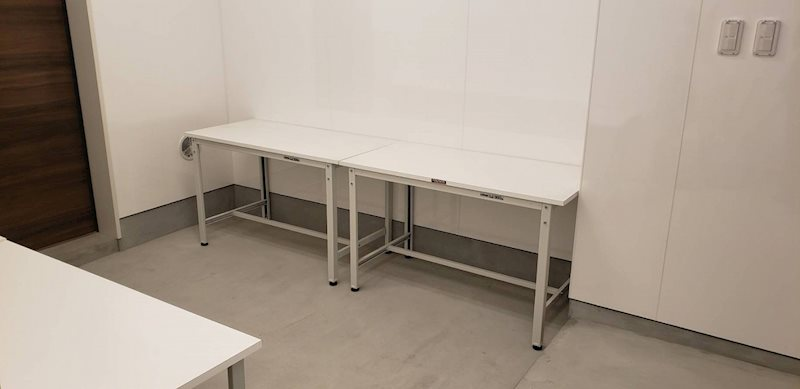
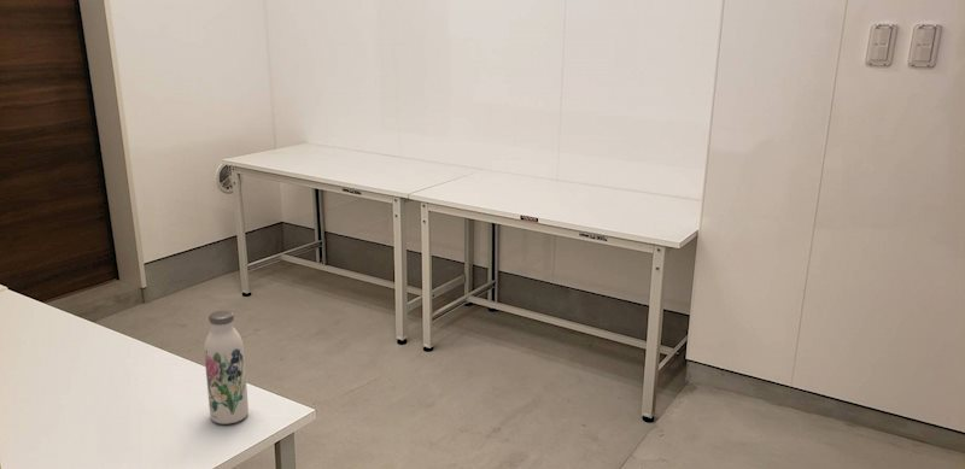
+ water bottle [204,310,250,426]
